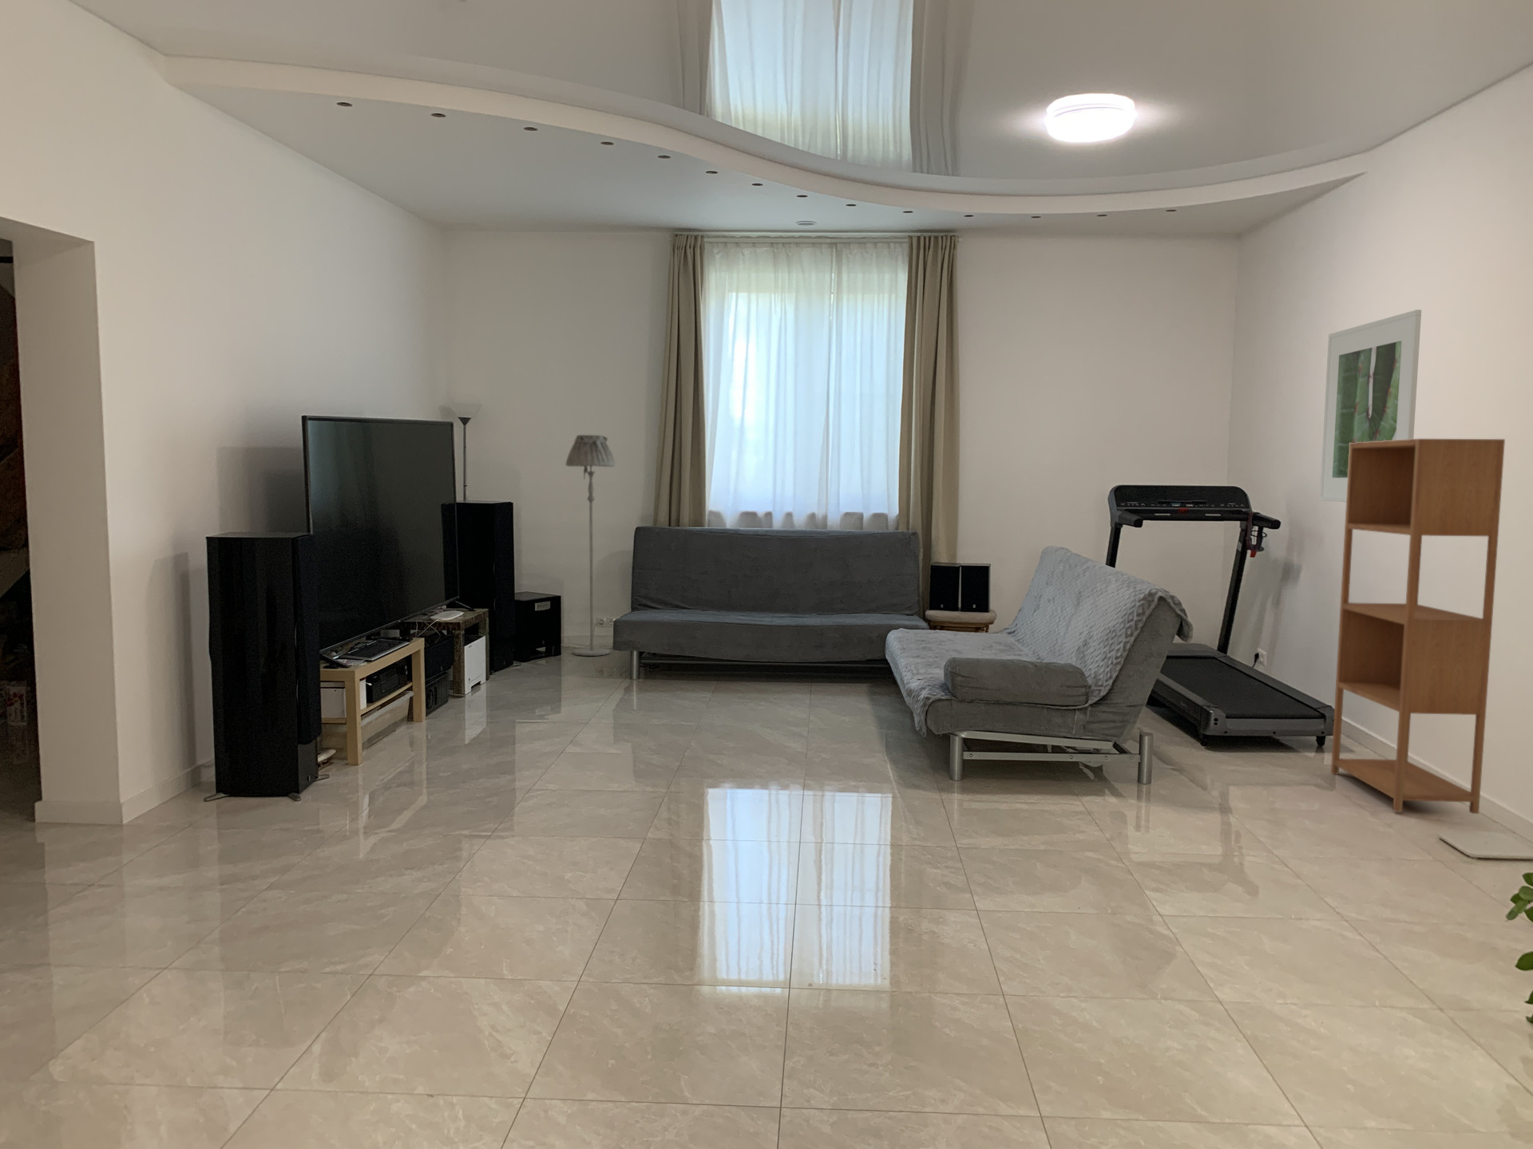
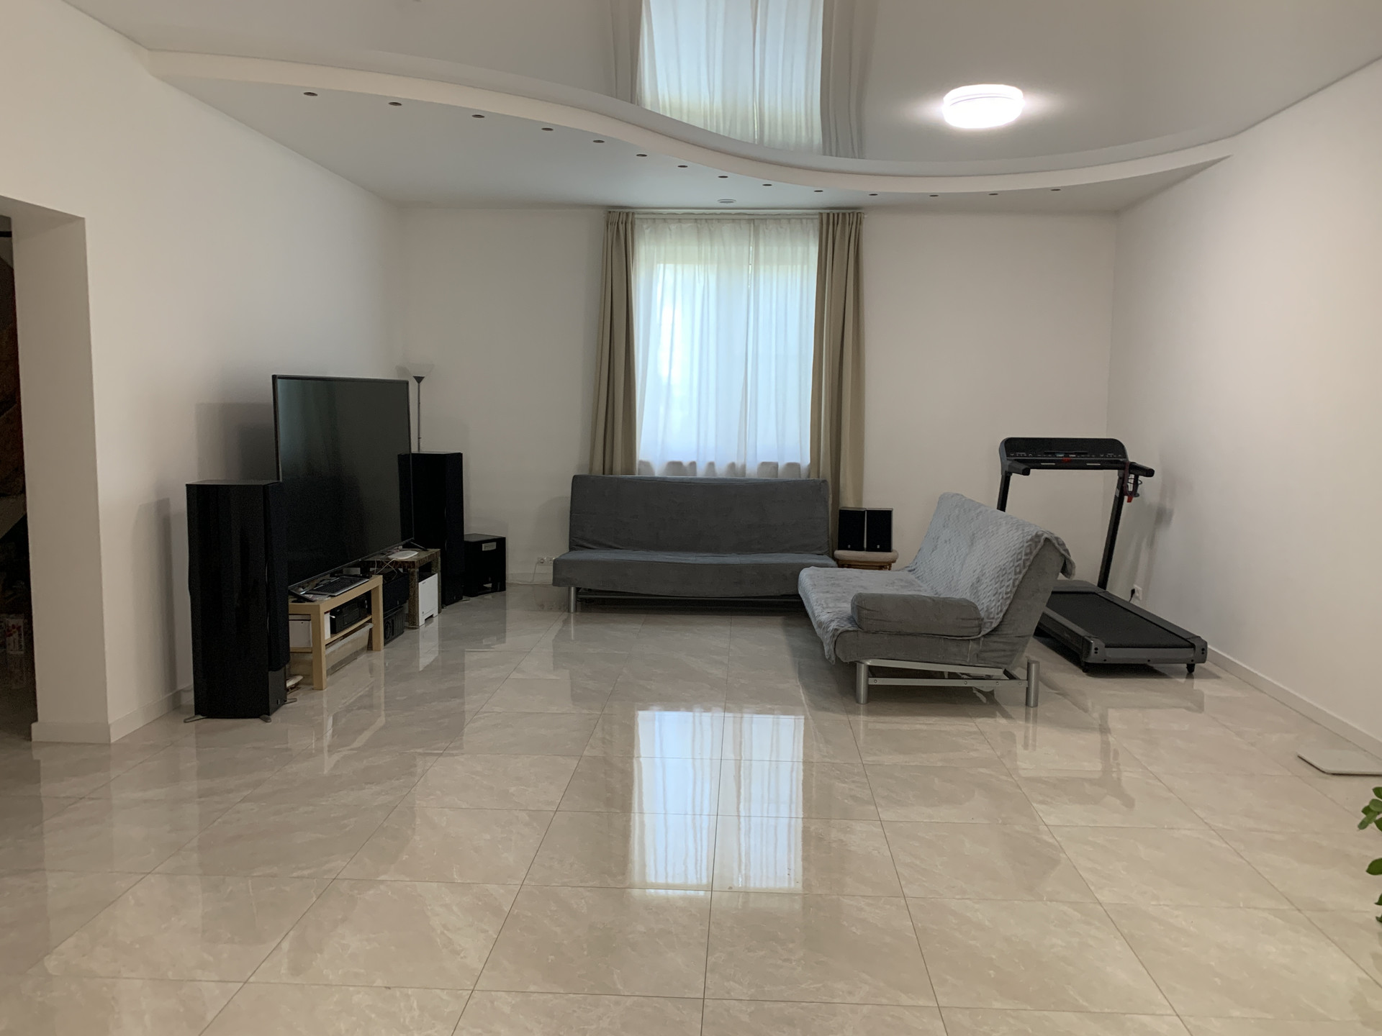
- bookcase [1330,438,1506,815]
- floor lamp [565,434,617,657]
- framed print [1319,309,1422,502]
